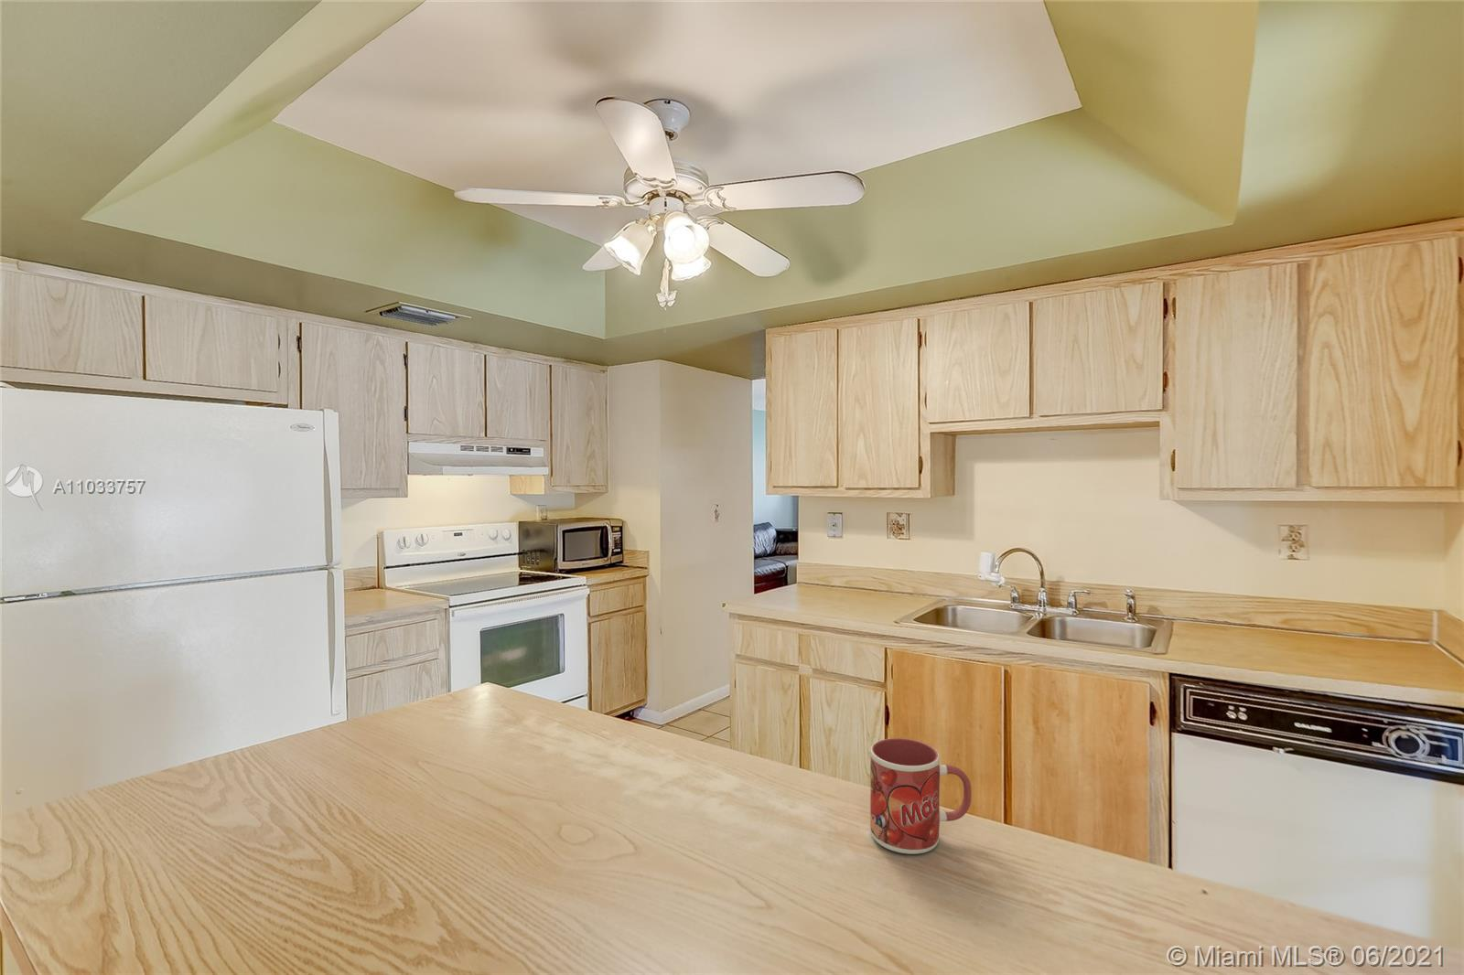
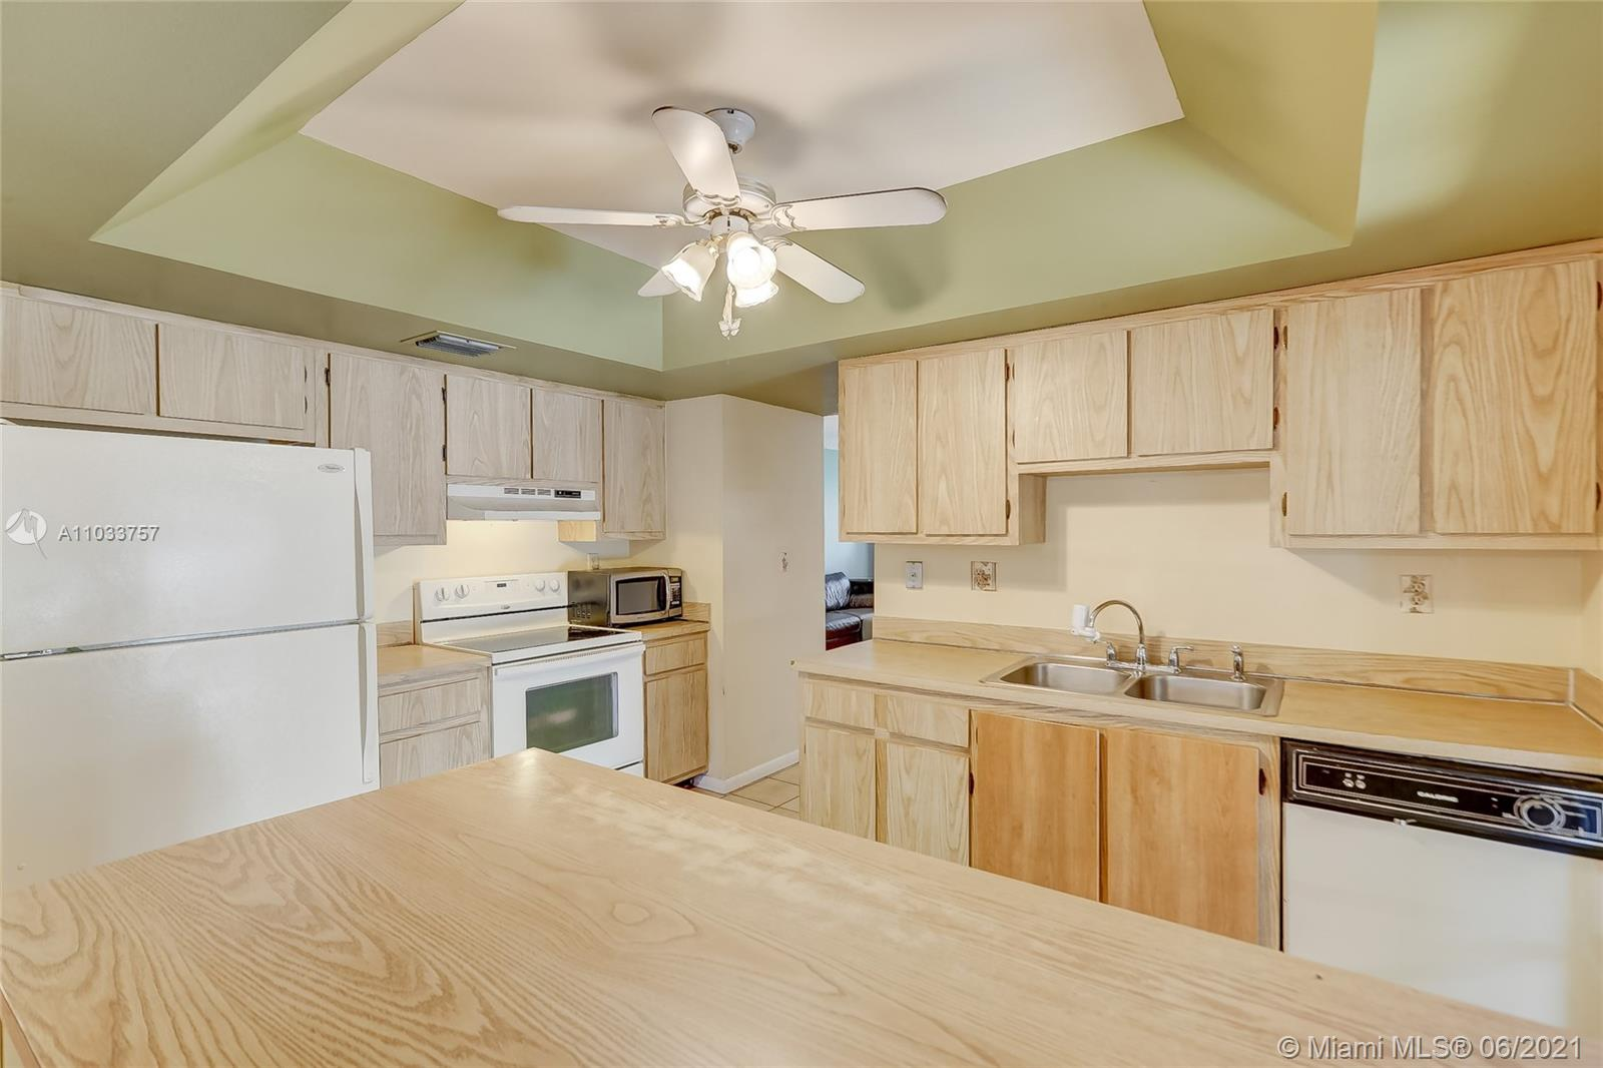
- mug [870,737,973,855]
